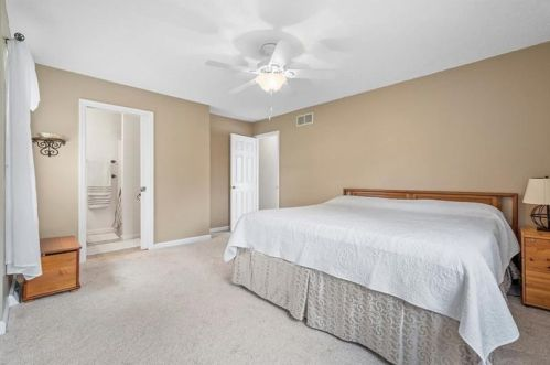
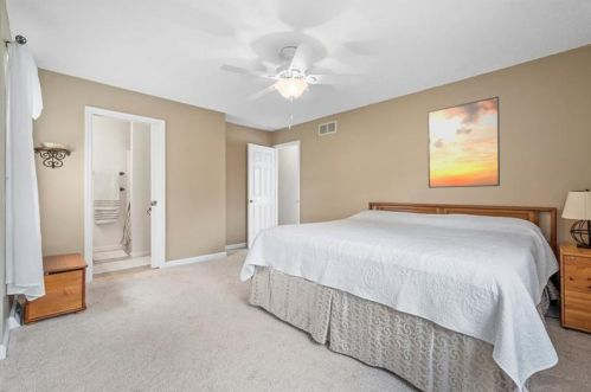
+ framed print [426,95,501,189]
